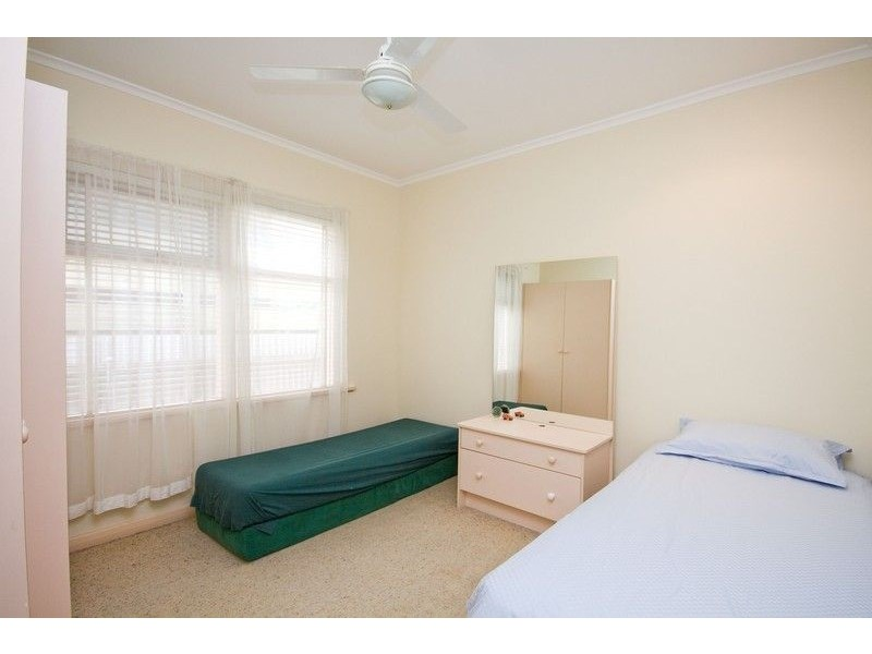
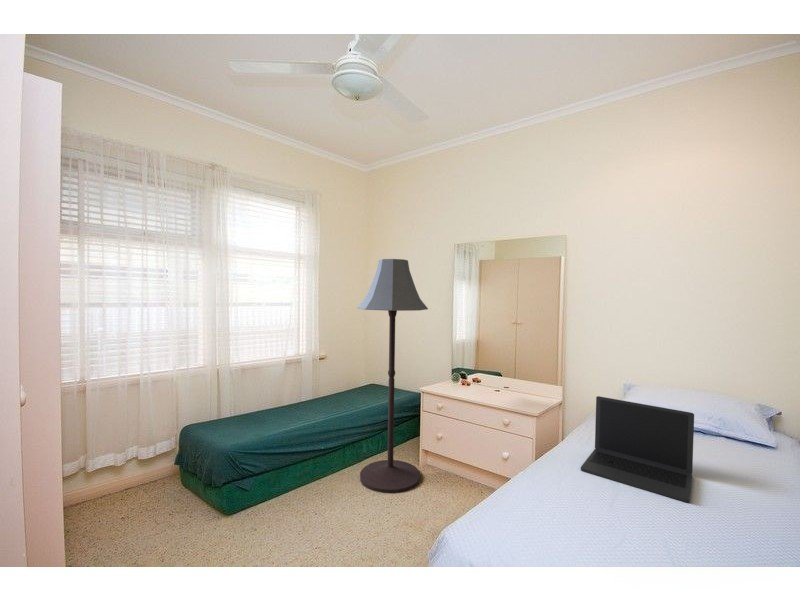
+ floor lamp [356,258,429,494]
+ laptop [580,395,695,504]
